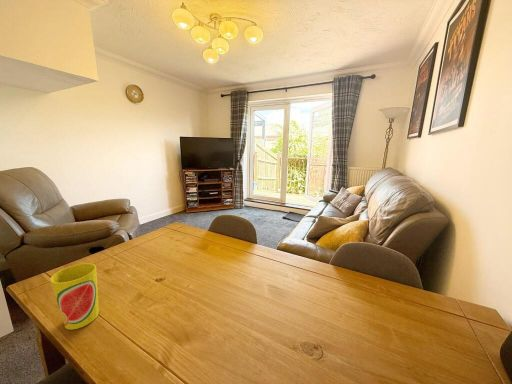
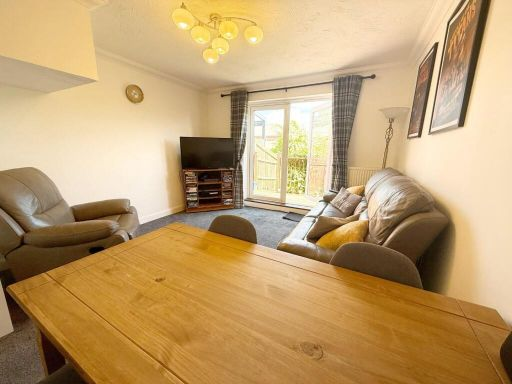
- cup [49,262,100,331]
